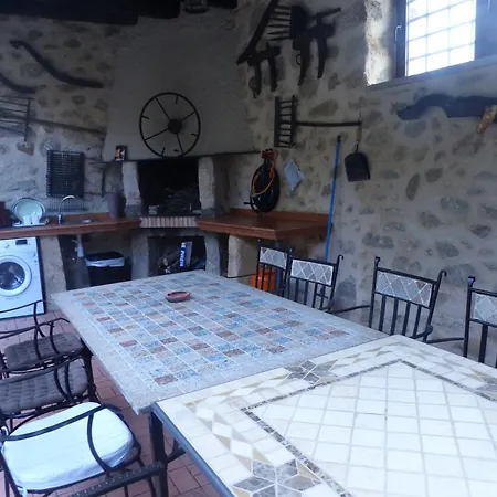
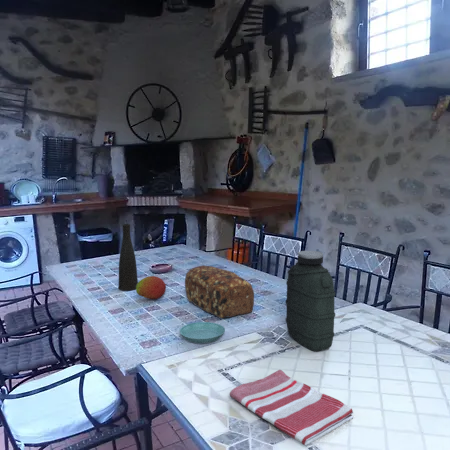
+ vase [117,223,139,292]
+ bread loaf [184,264,255,319]
+ water jug [285,250,336,353]
+ saucer [179,321,226,345]
+ fruit [135,275,168,300]
+ dish towel [229,369,354,446]
